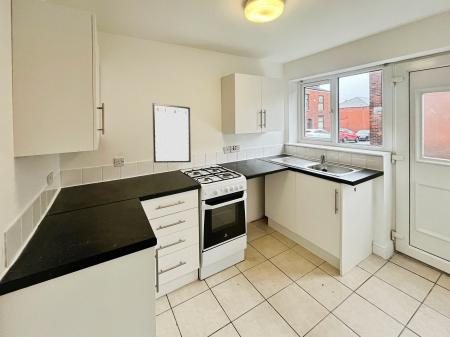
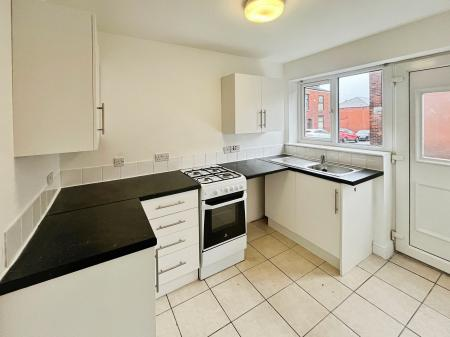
- writing board [151,102,192,164]
